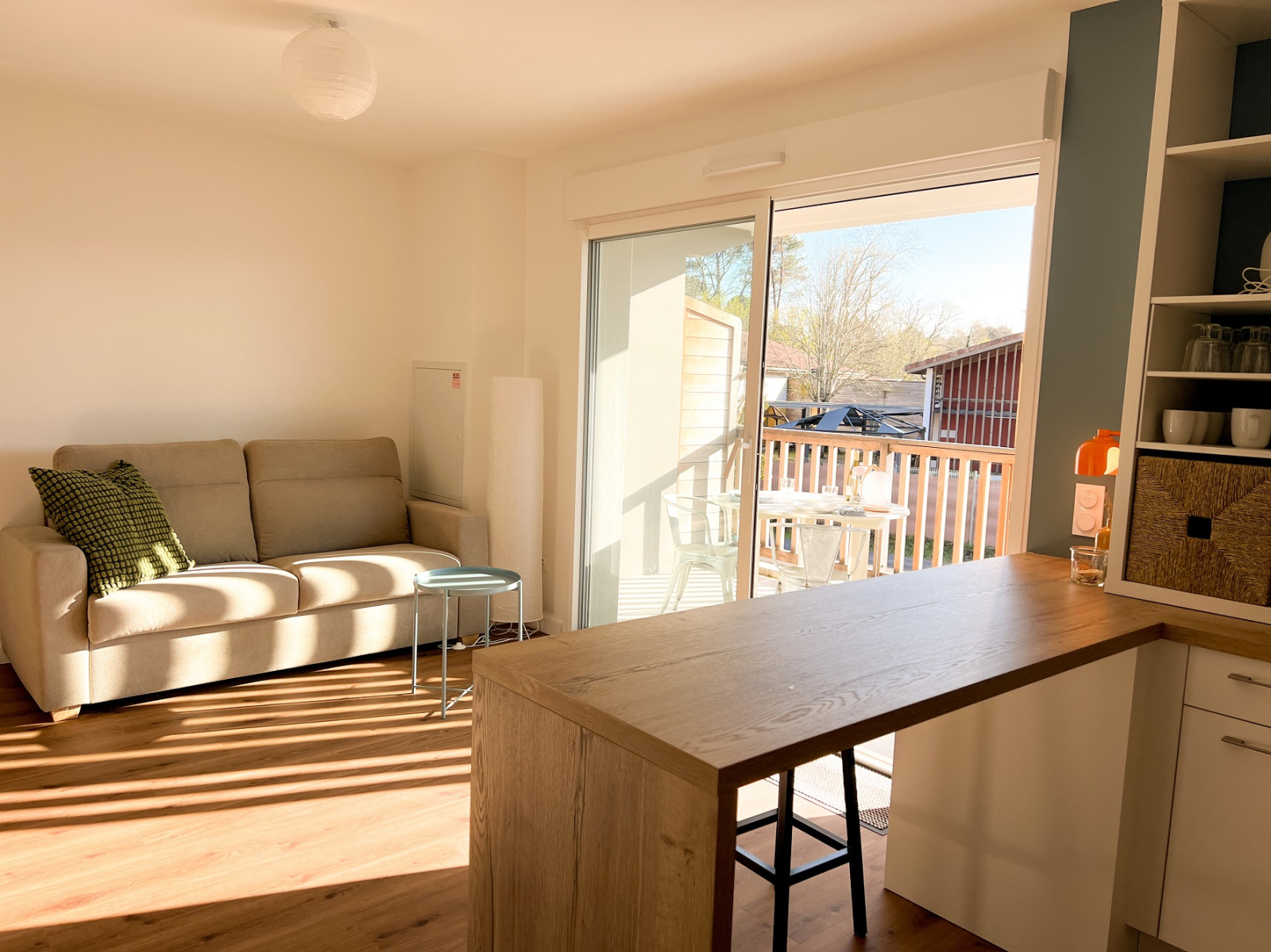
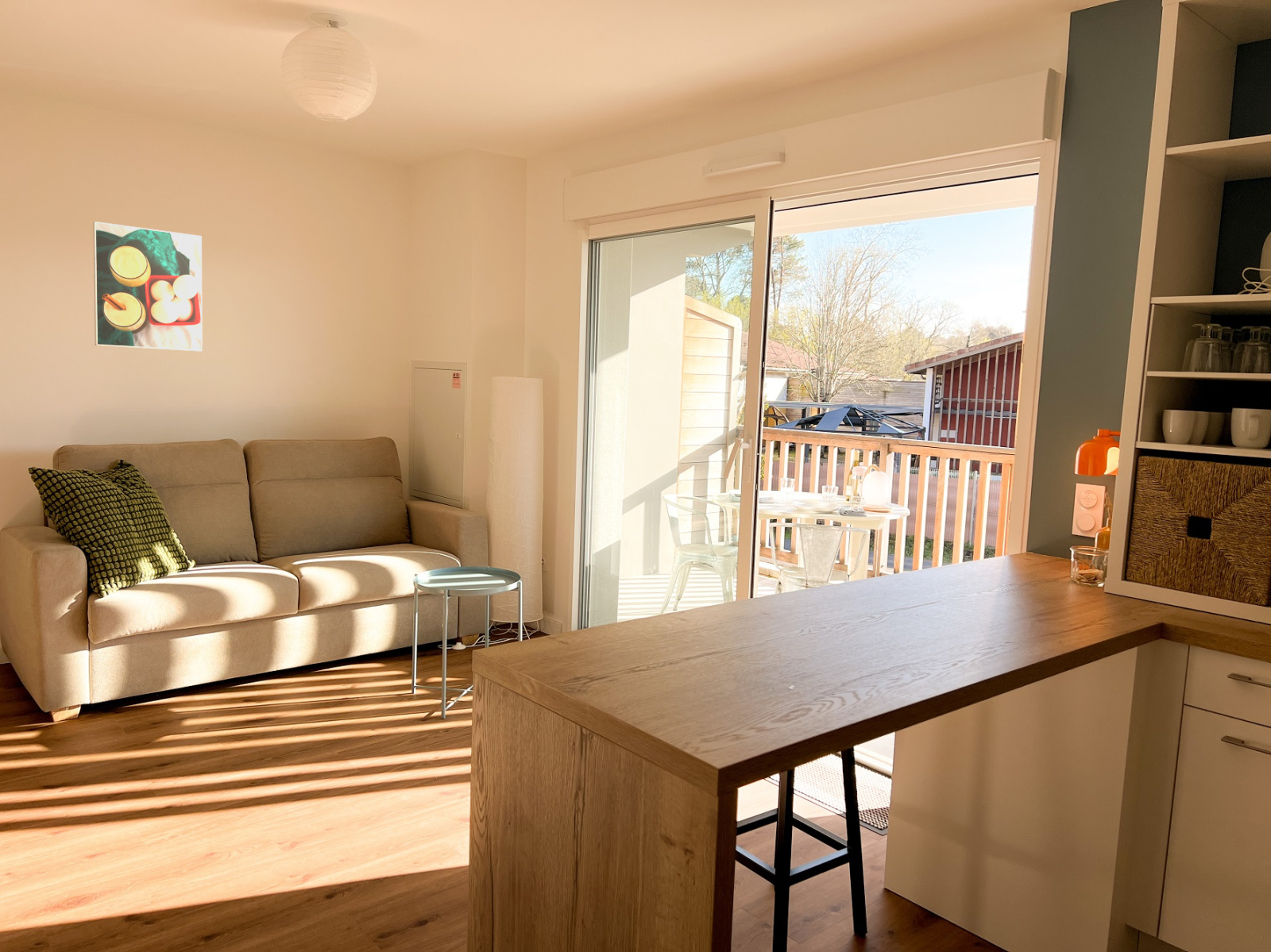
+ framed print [92,221,203,352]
